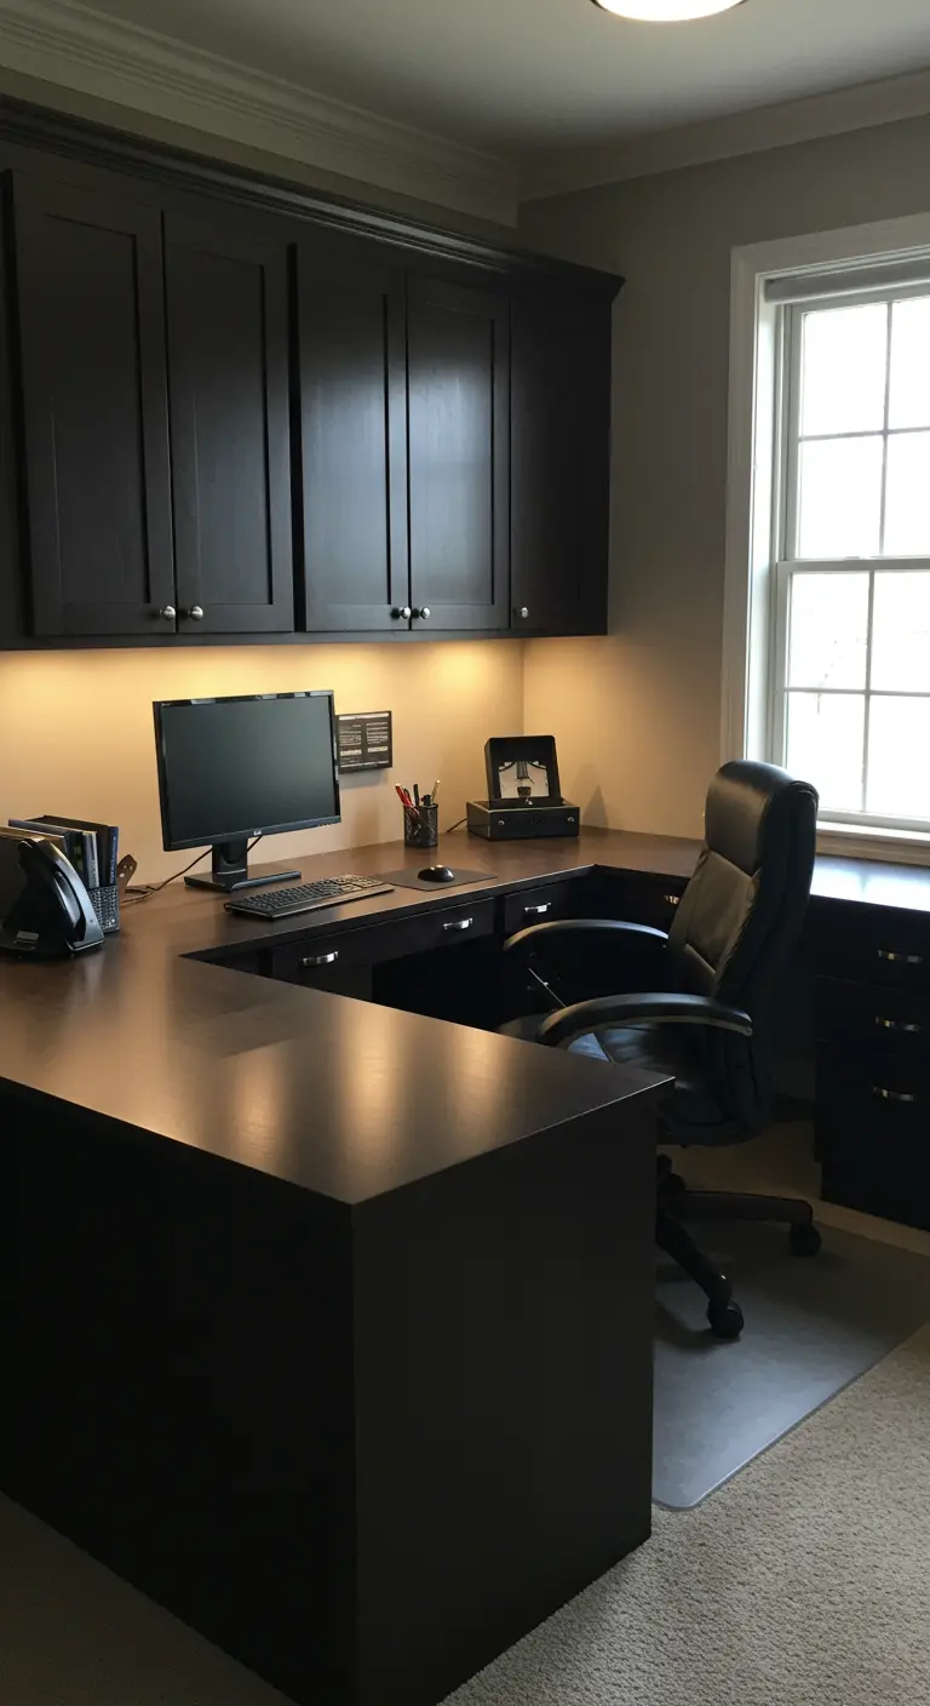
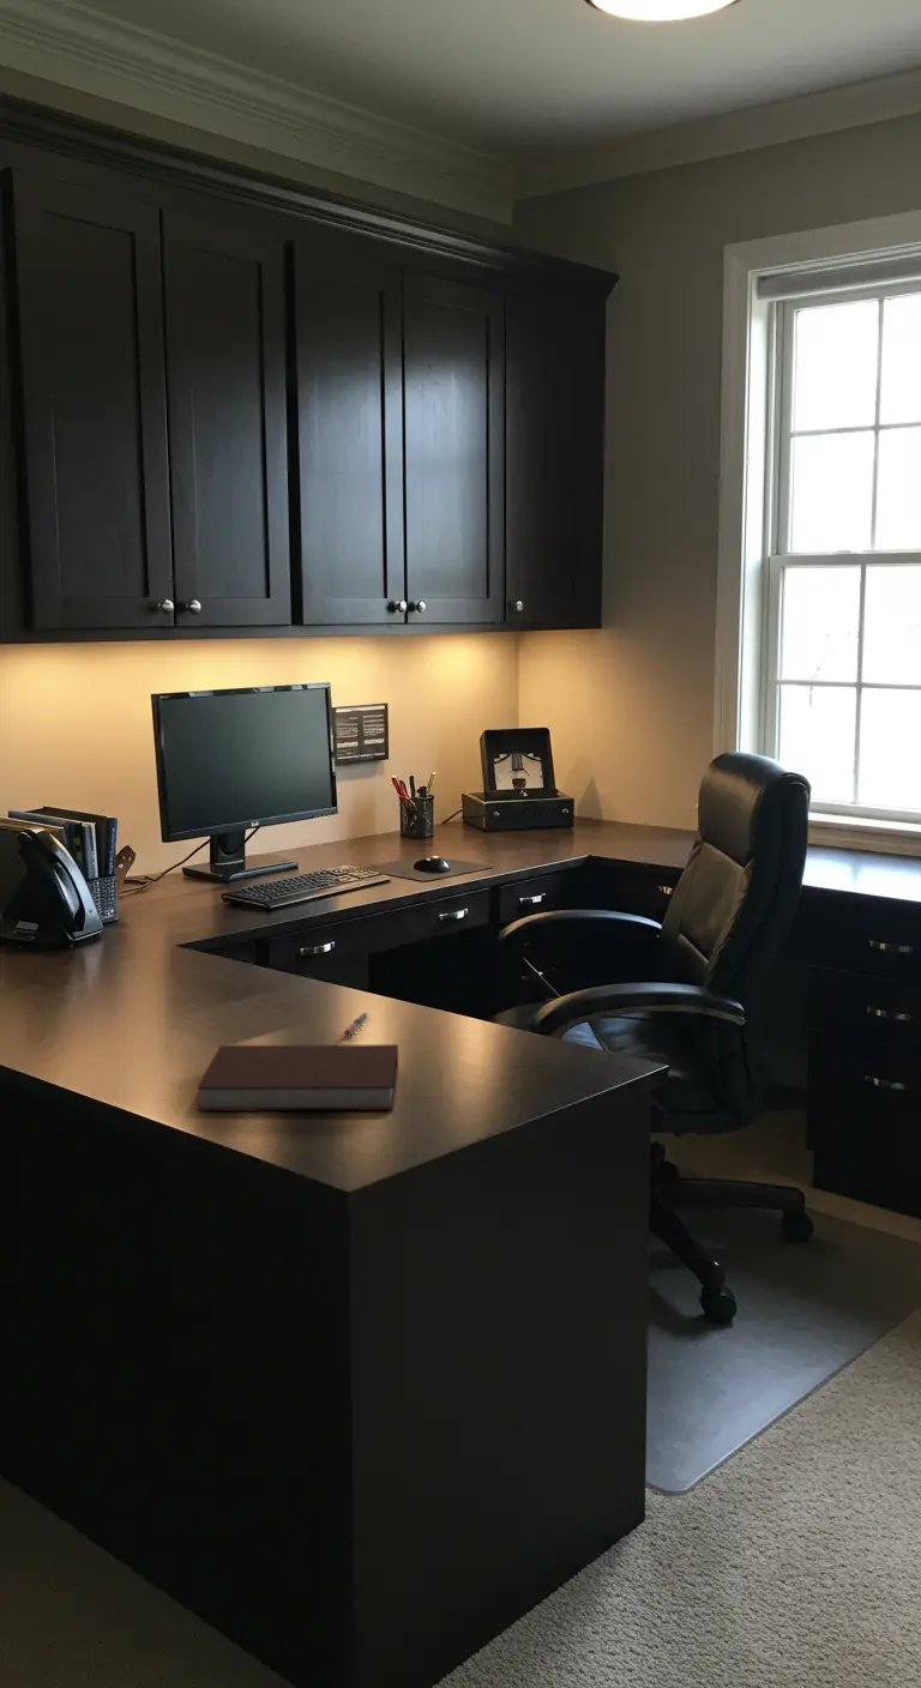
+ pen [343,1011,369,1037]
+ notebook [195,1043,399,1113]
